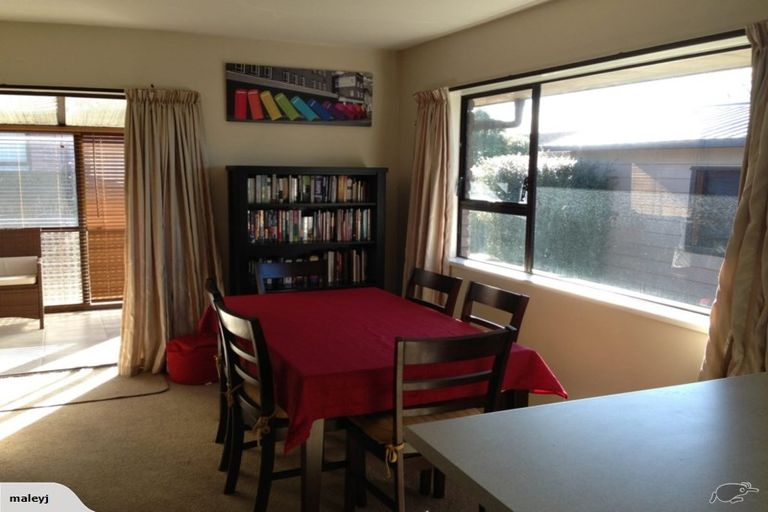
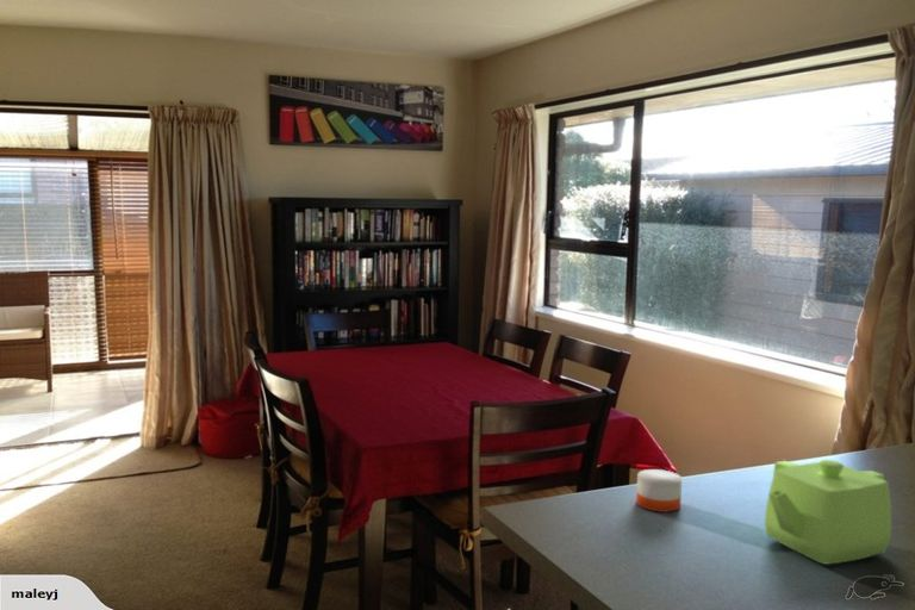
+ teapot [764,459,892,566]
+ candle [635,450,683,513]
